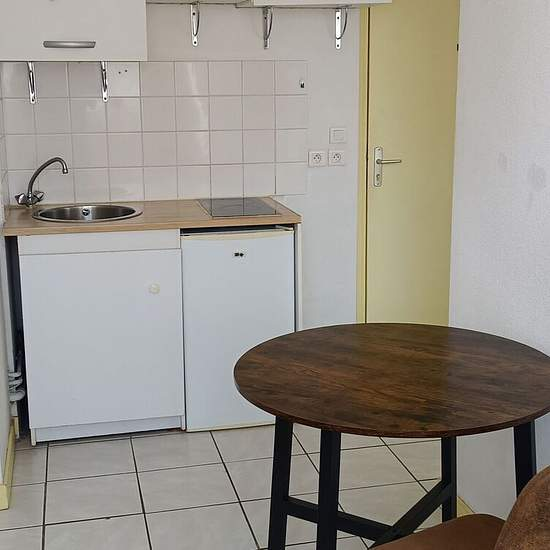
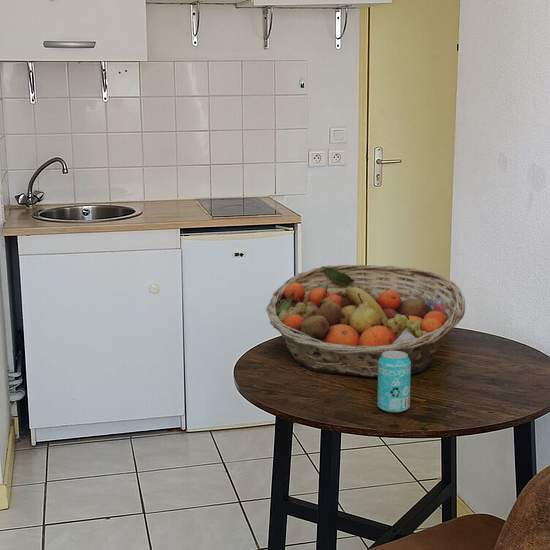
+ beverage can [377,351,412,413]
+ fruit basket [265,264,466,378]
